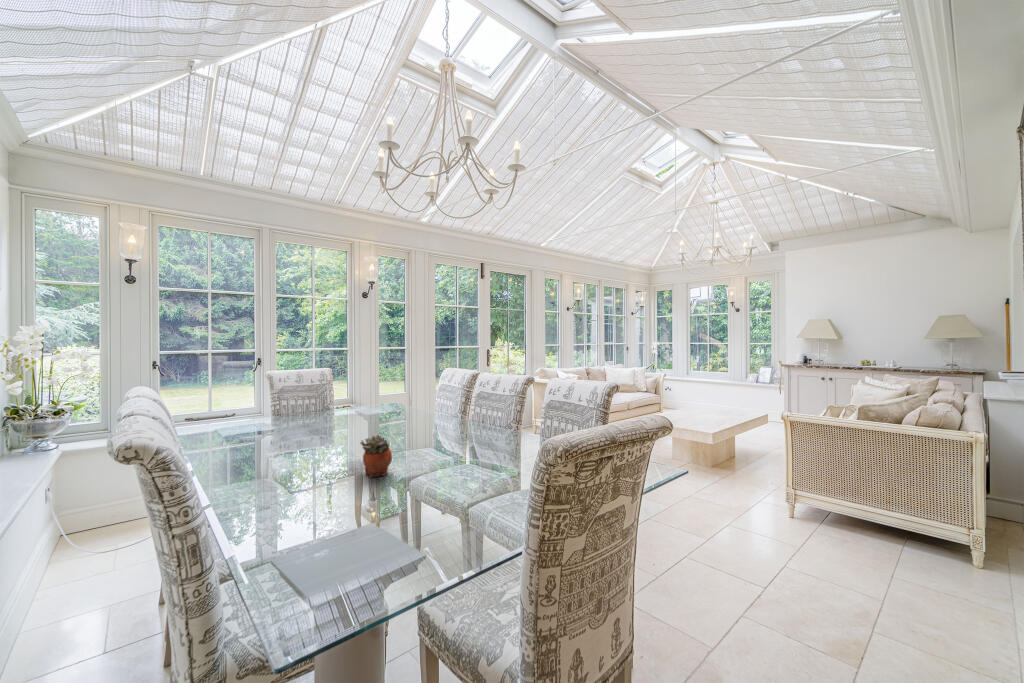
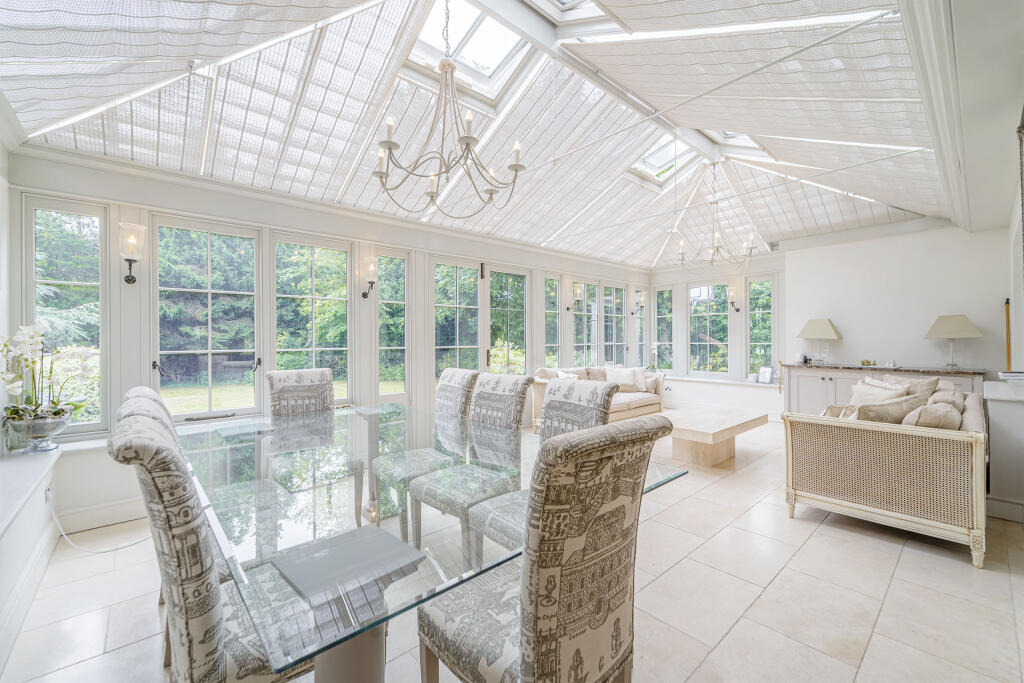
- succulent planter [359,434,393,478]
